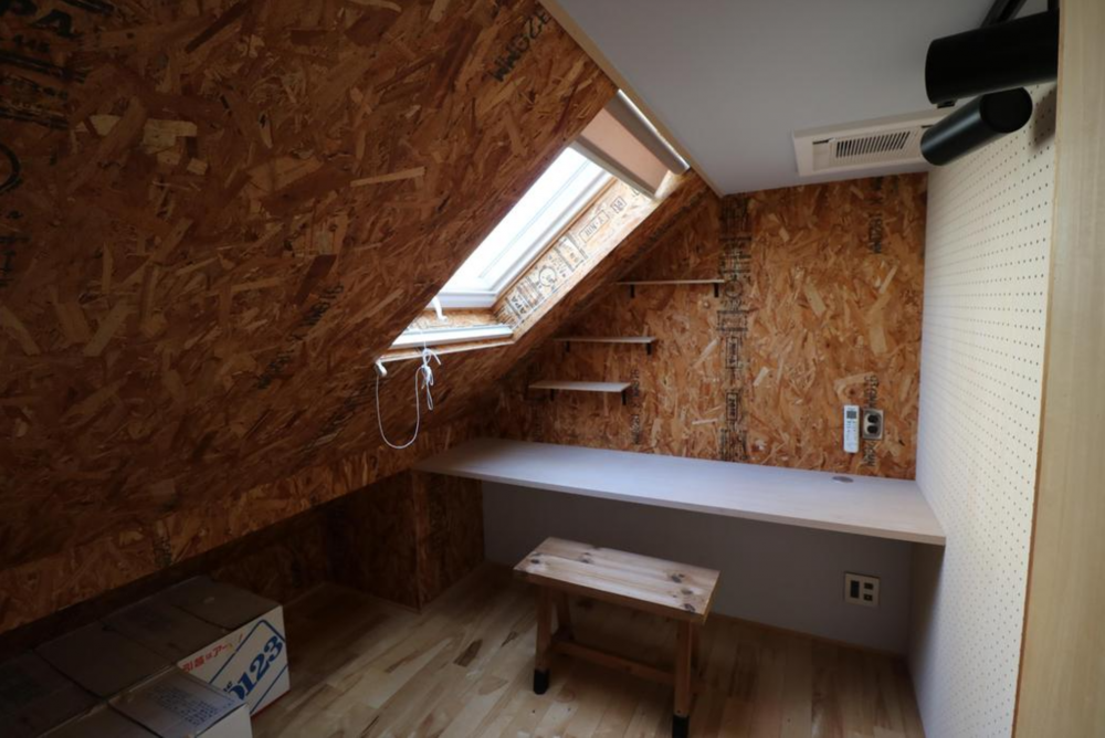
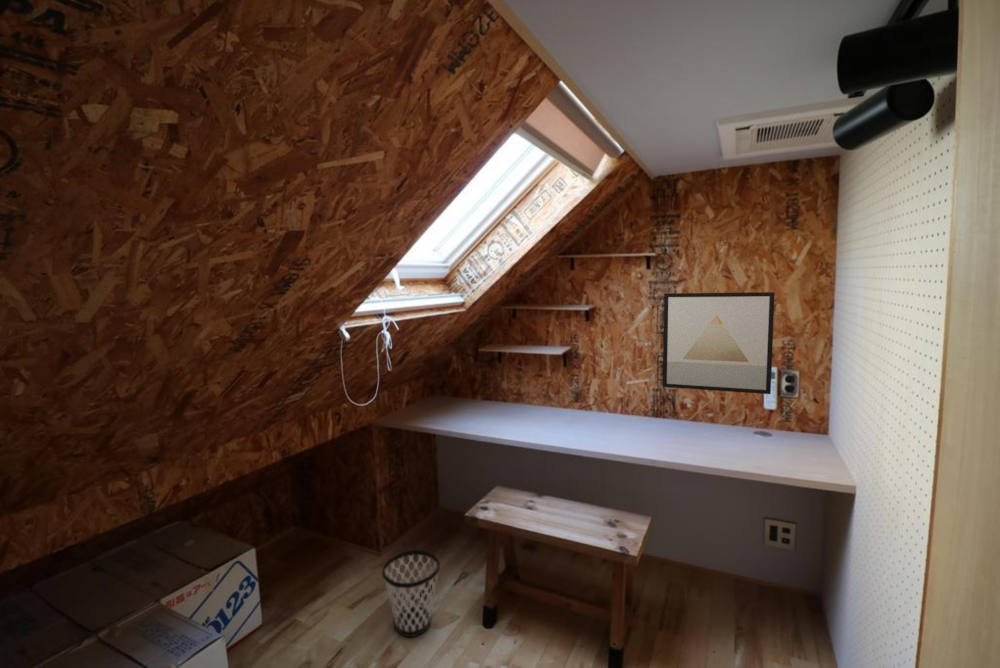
+ wall art [662,291,776,395]
+ wastebasket [381,549,441,638]
